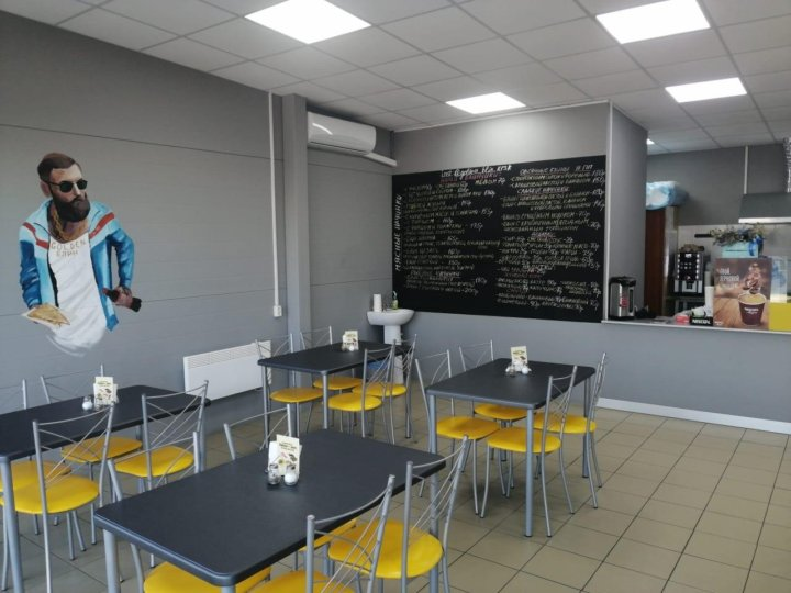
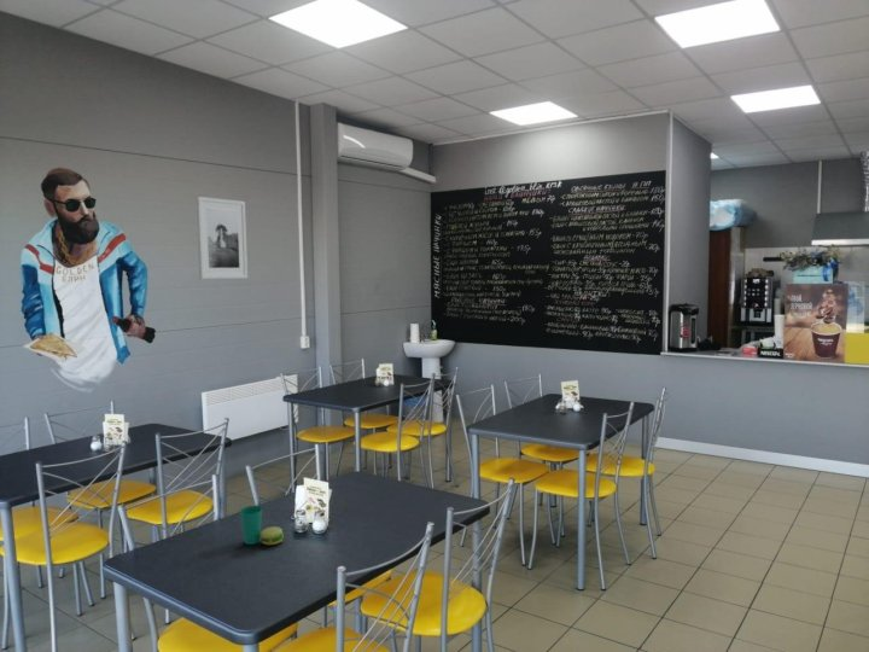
+ cup [239,505,285,546]
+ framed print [196,196,249,280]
